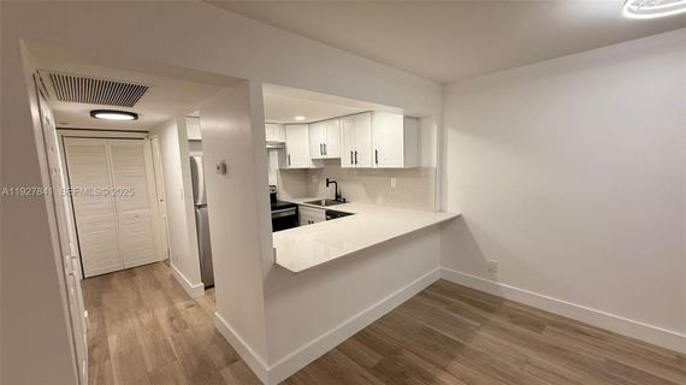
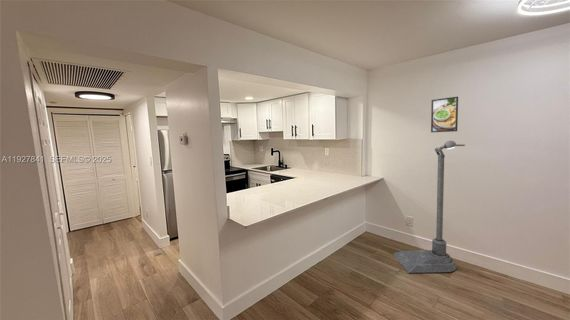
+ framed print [430,96,459,133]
+ street lamp [393,140,466,274]
